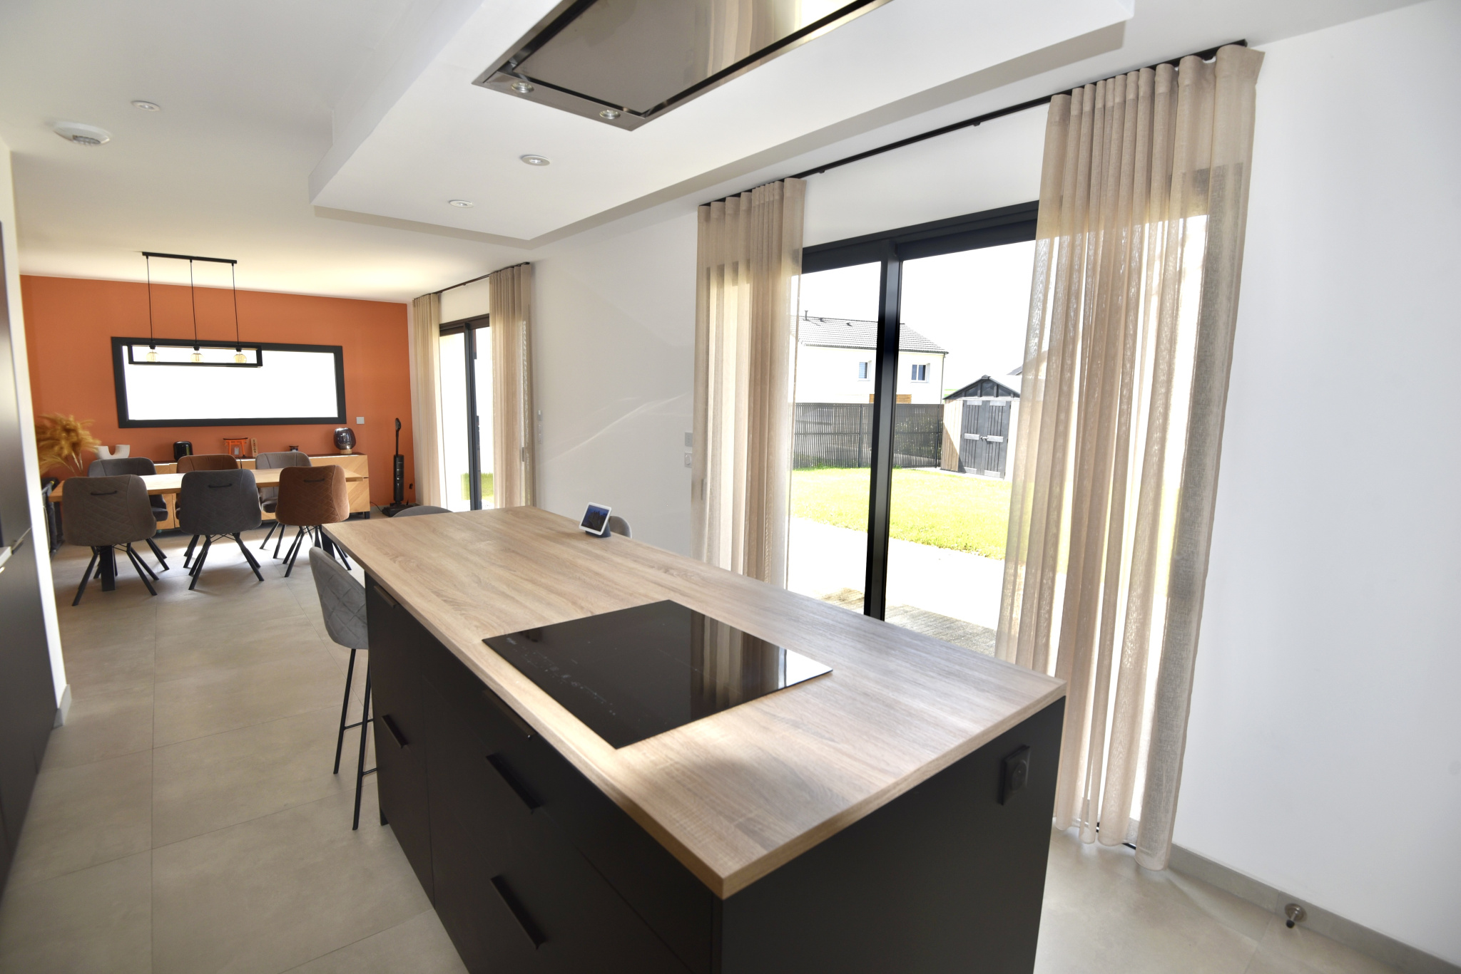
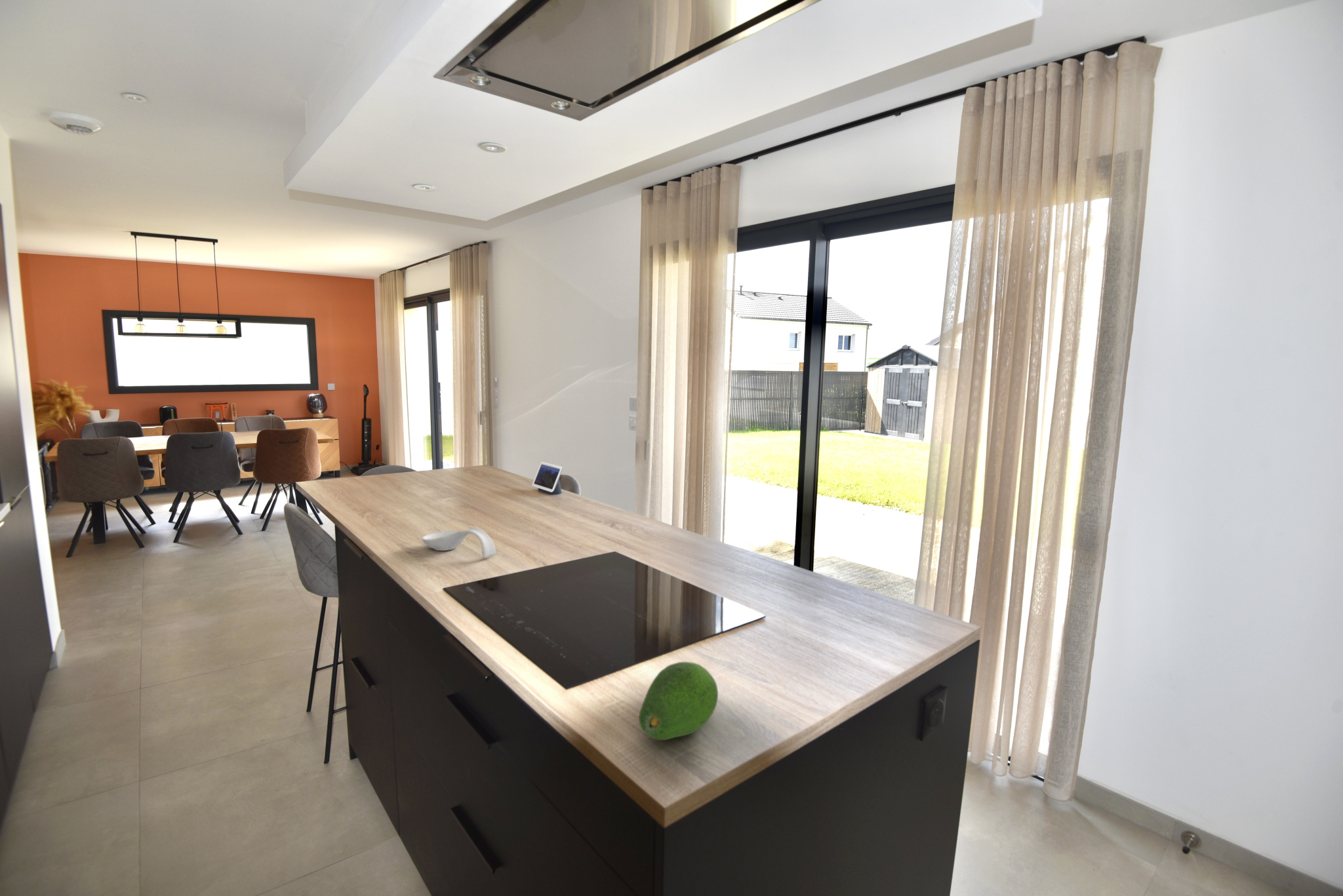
+ spoon rest [421,527,496,558]
+ fruit [638,661,719,741]
